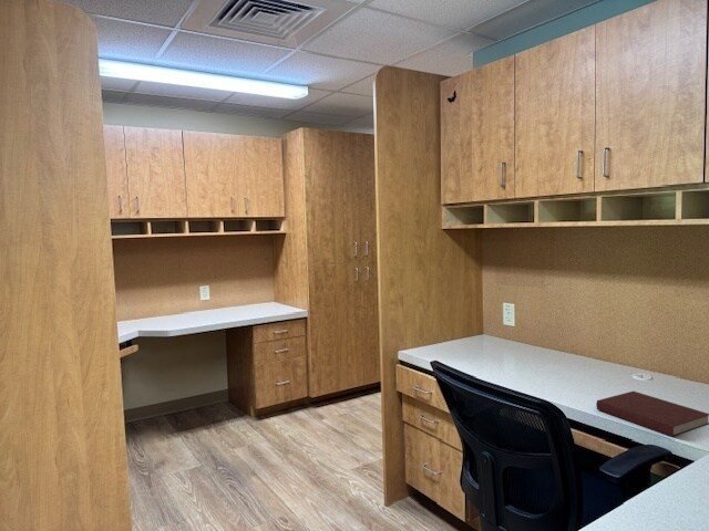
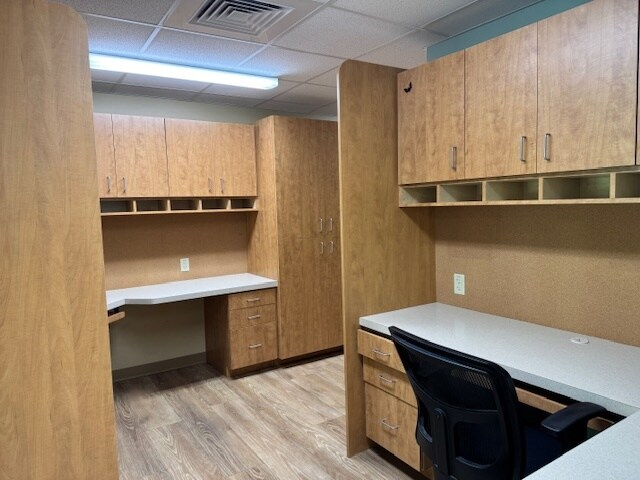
- notebook [596,391,709,438]
